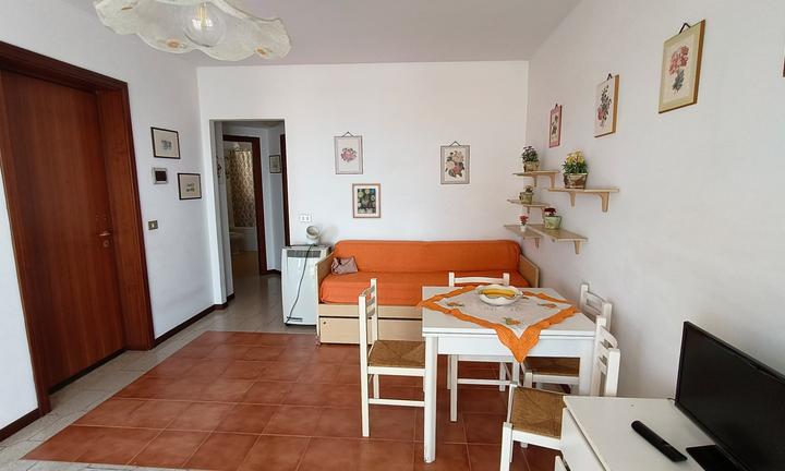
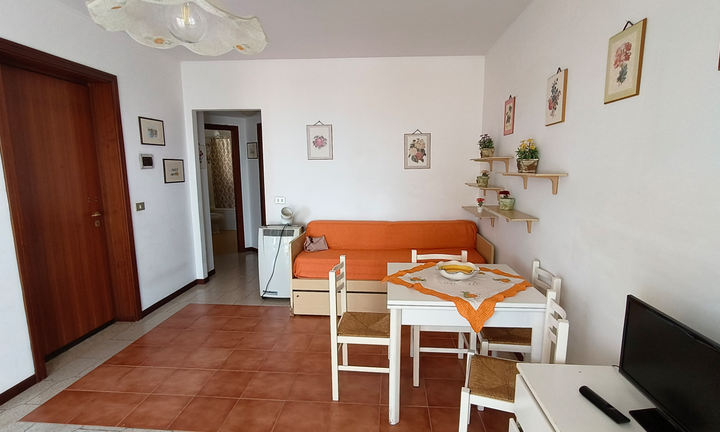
- wall art [351,182,382,219]
